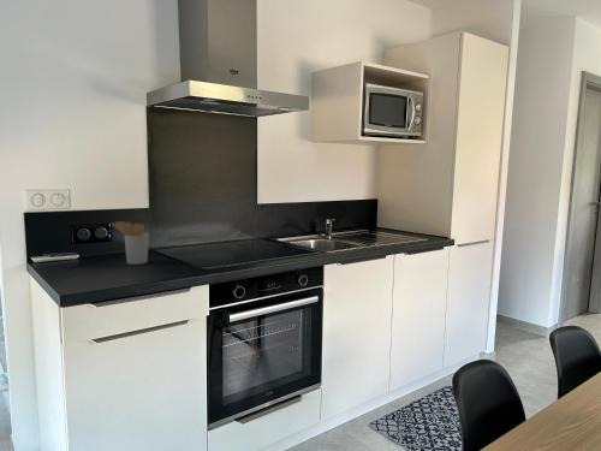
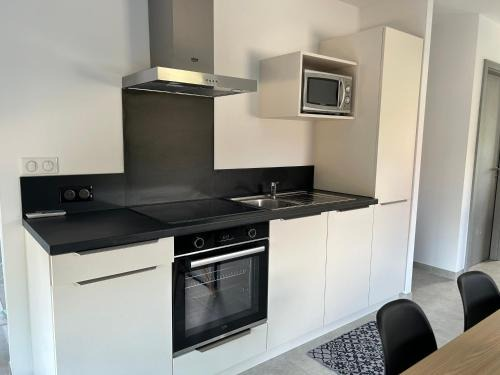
- utensil holder [111,220,149,266]
